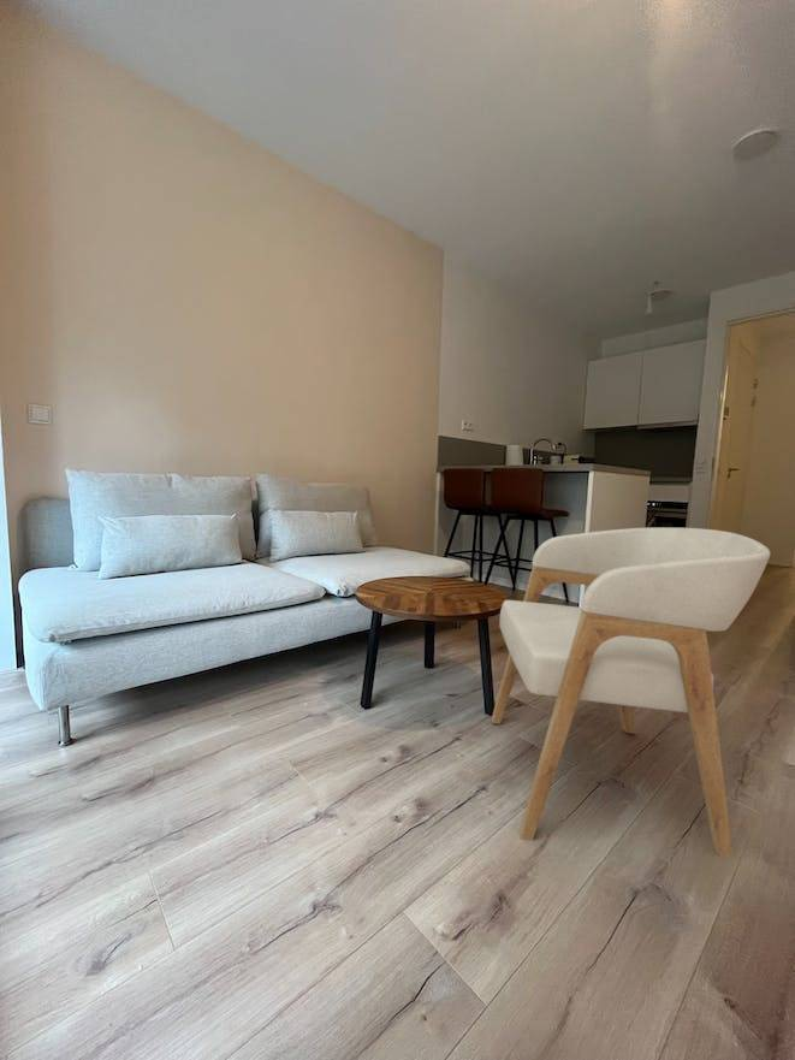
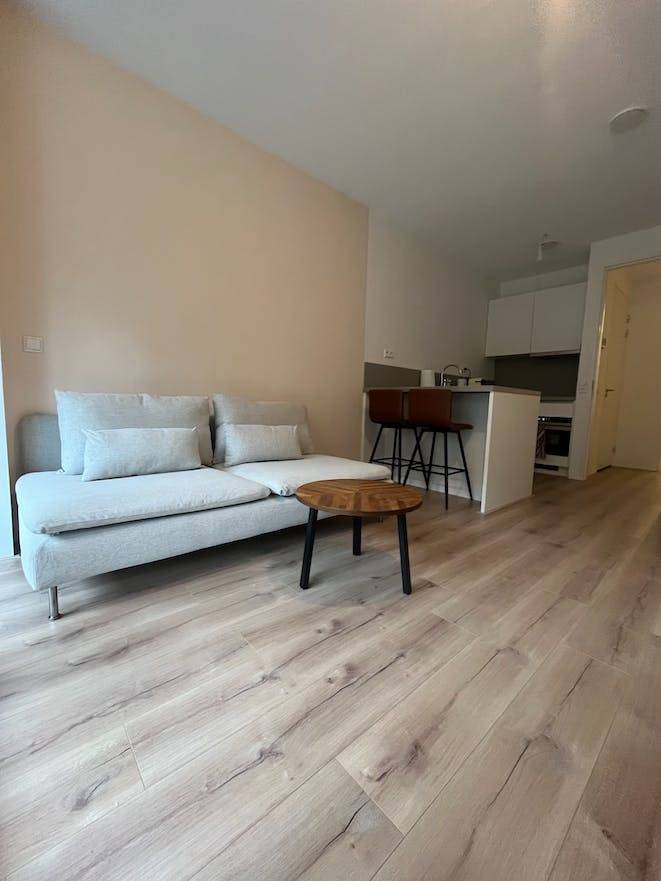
- armchair [491,527,771,859]
